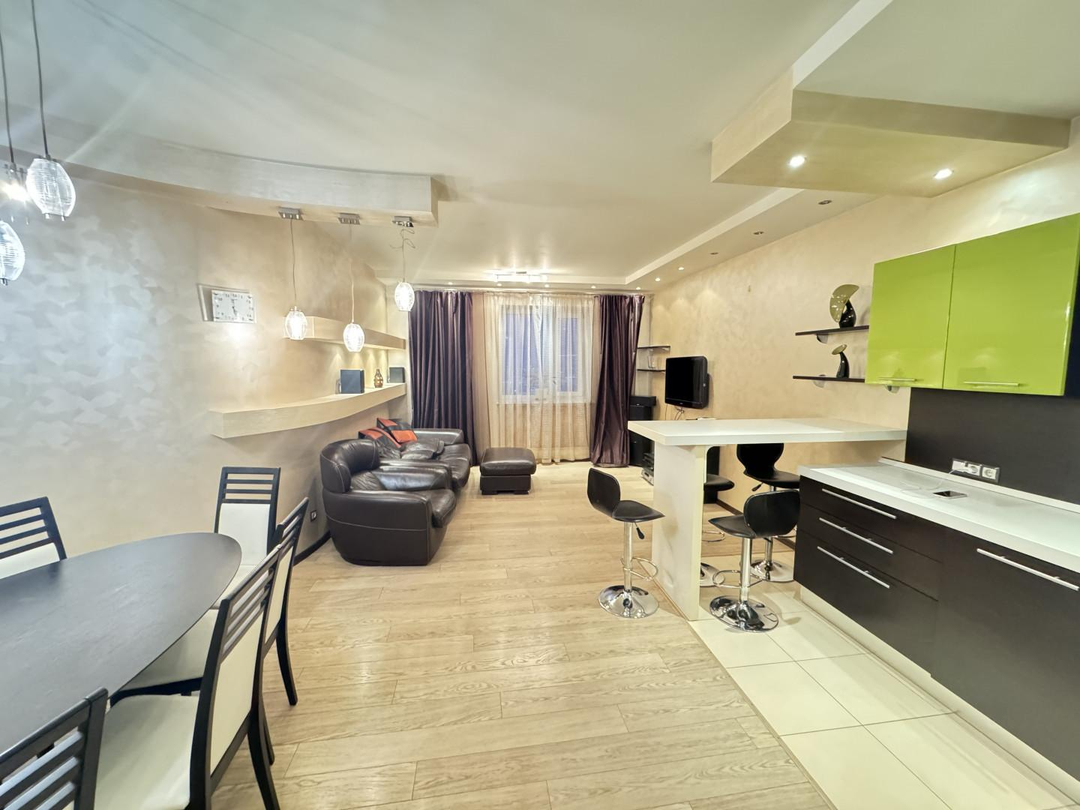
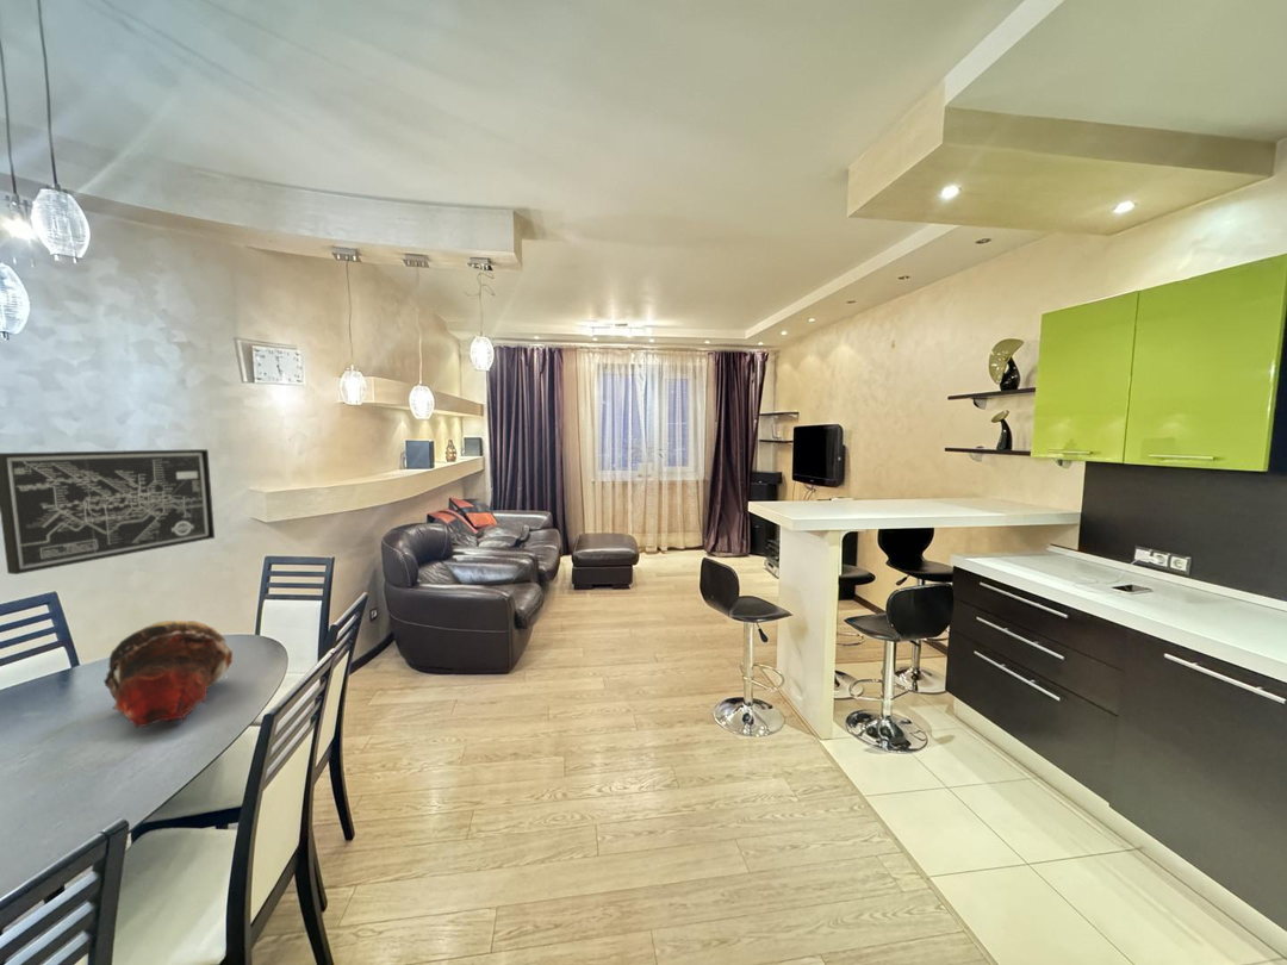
+ wall art [0,448,216,575]
+ decorative bowl [102,620,234,729]
